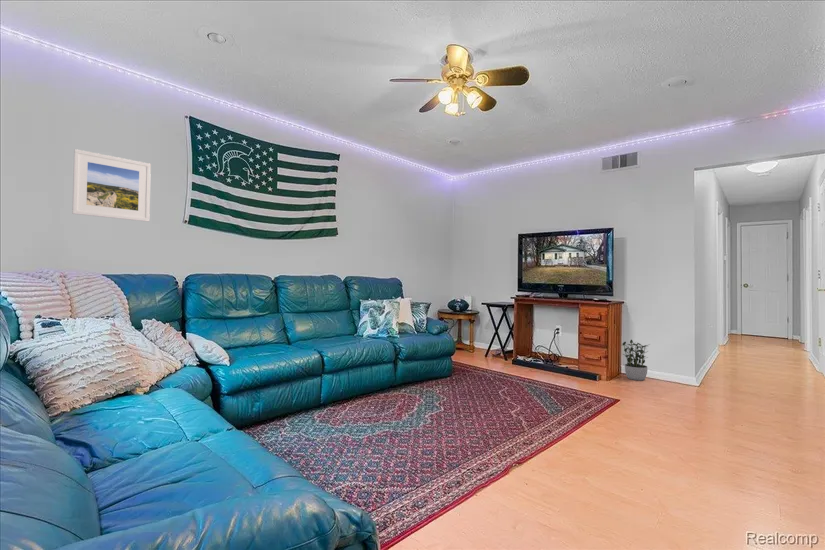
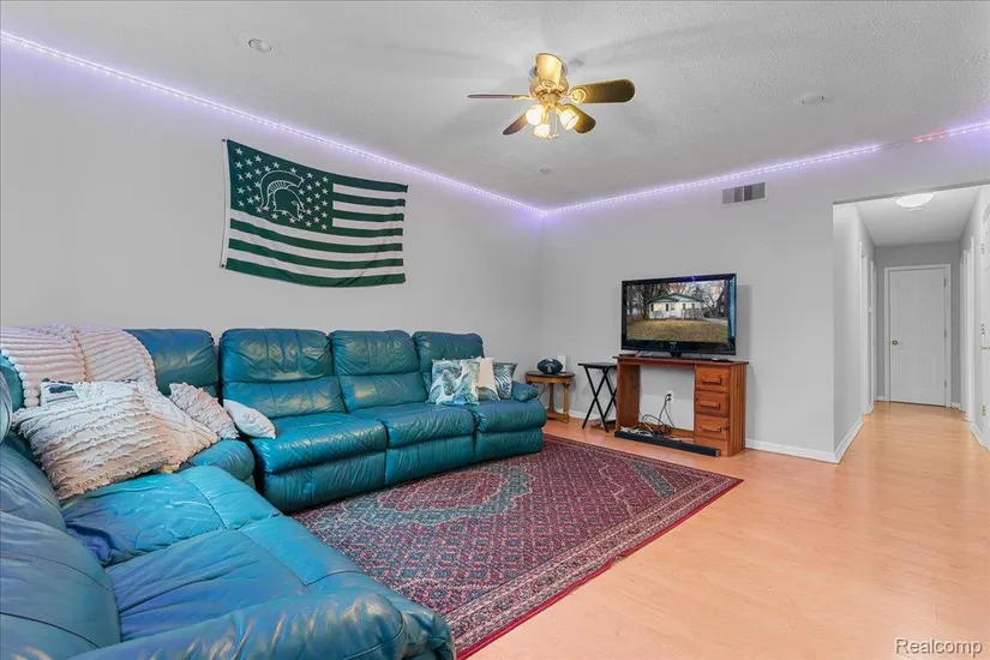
- potted plant [622,339,651,381]
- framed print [71,148,152,223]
